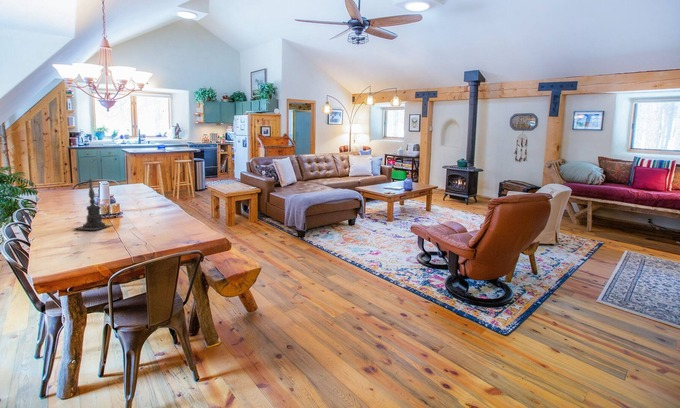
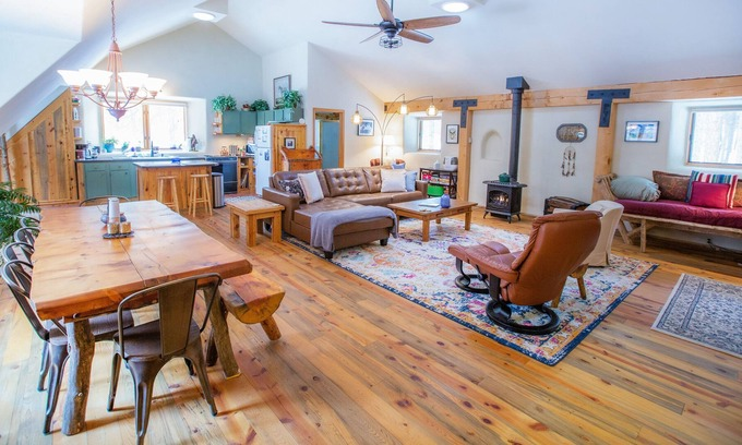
- candle holder [72,174,114,231]
